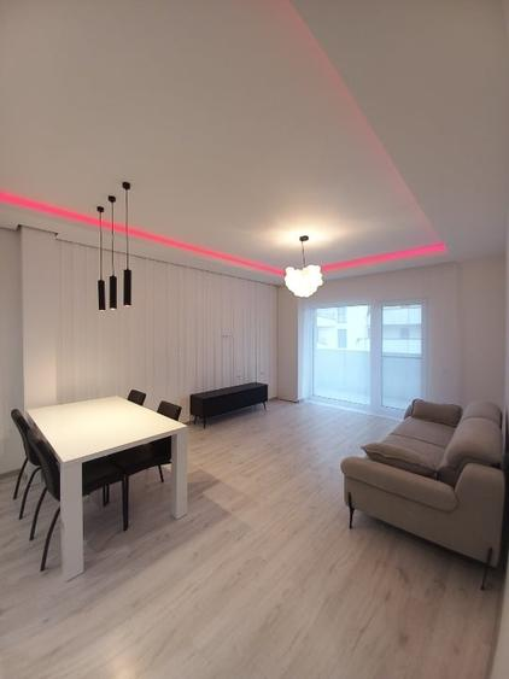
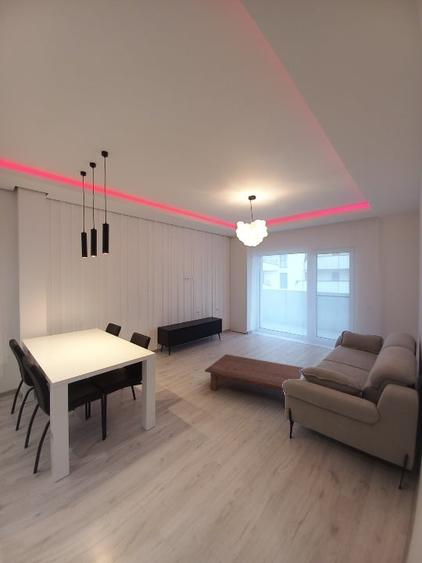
+ coffee table [204,353,304,409]
